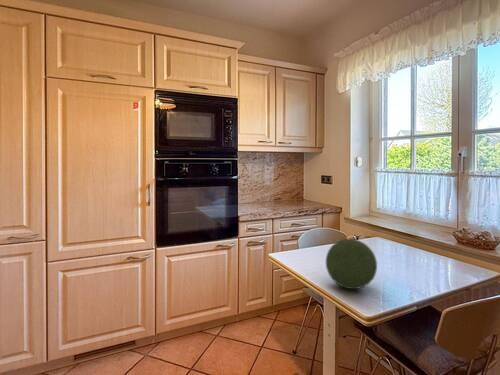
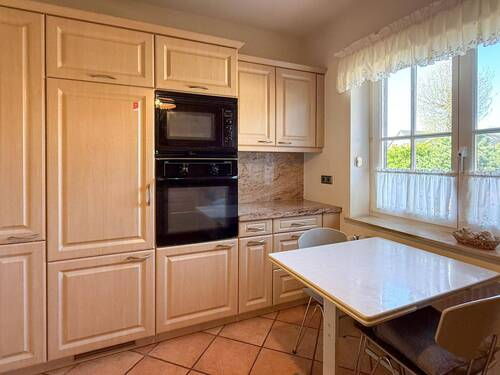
- decorative orb [325,238,378,290]
